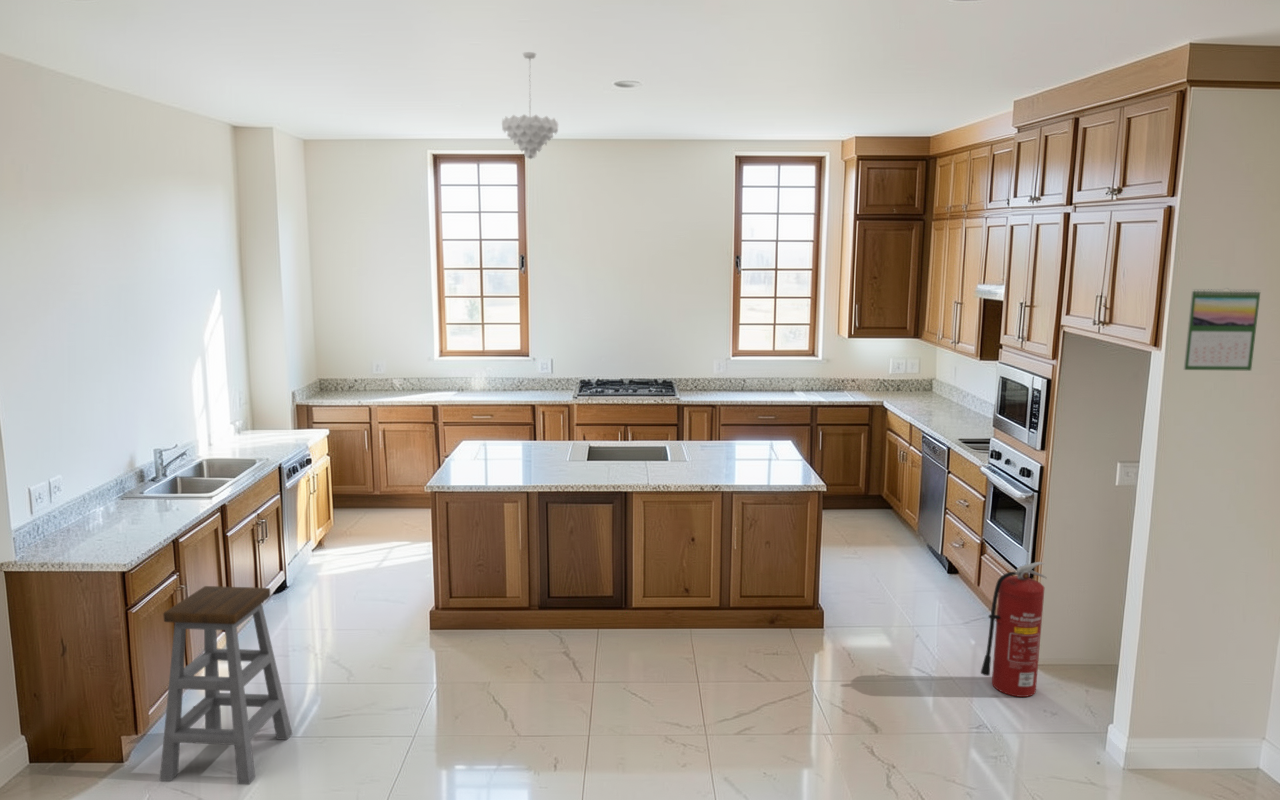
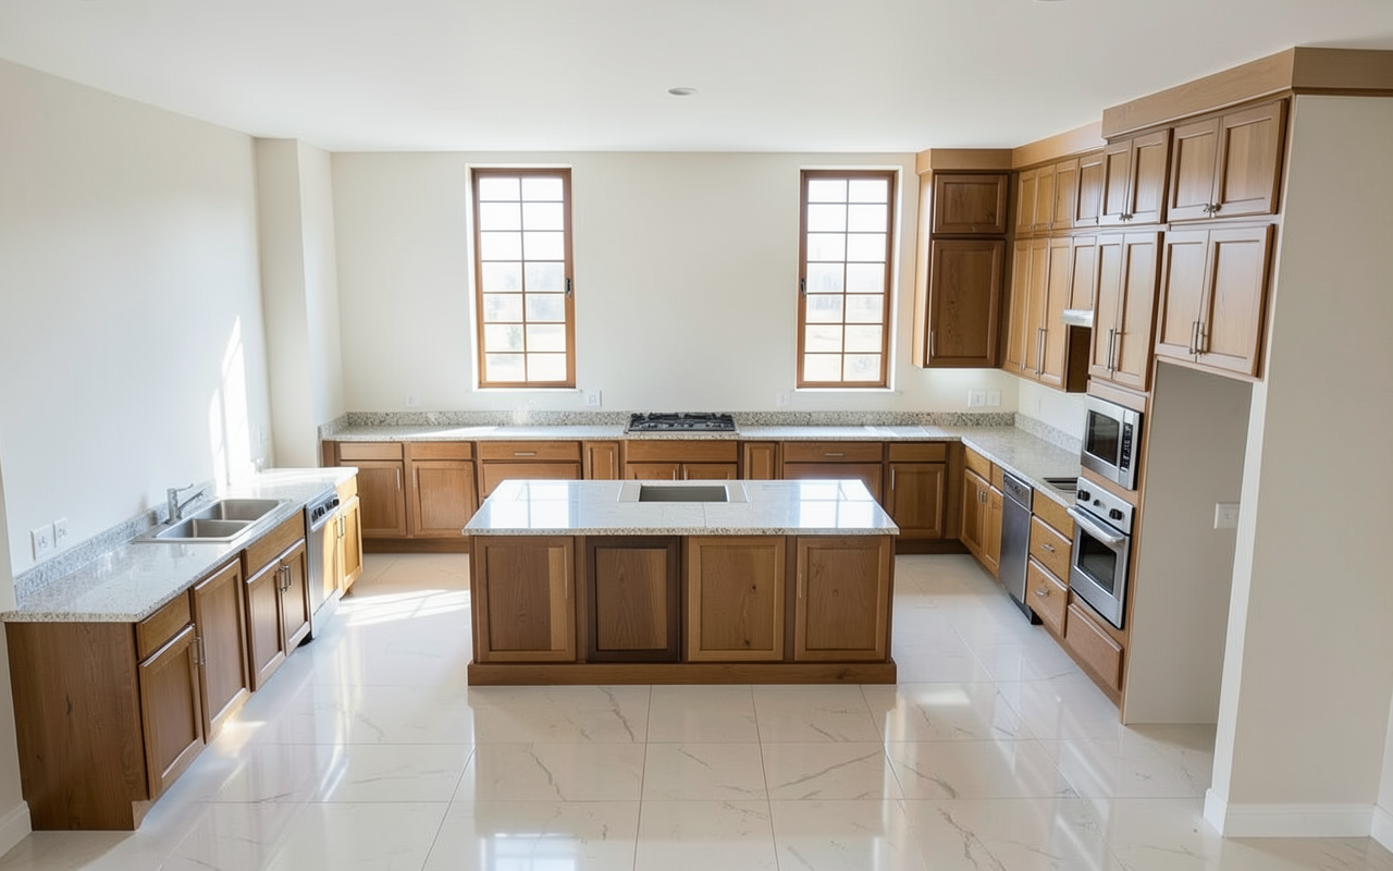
- fire extinguisher [980,561,1048,698]
- calendar [1183,287,1261,372]
- pendant light [501,51,559,160]
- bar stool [159,585,293,785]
